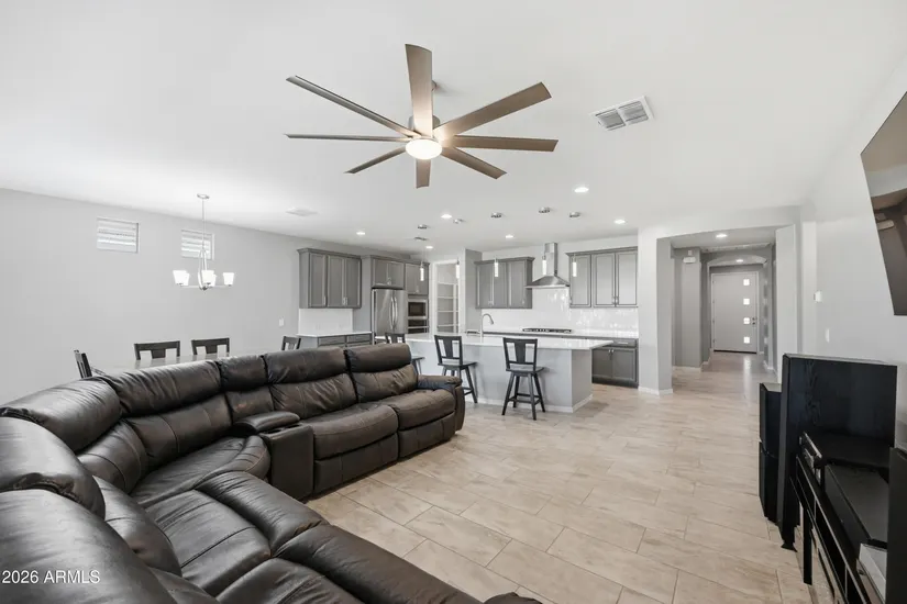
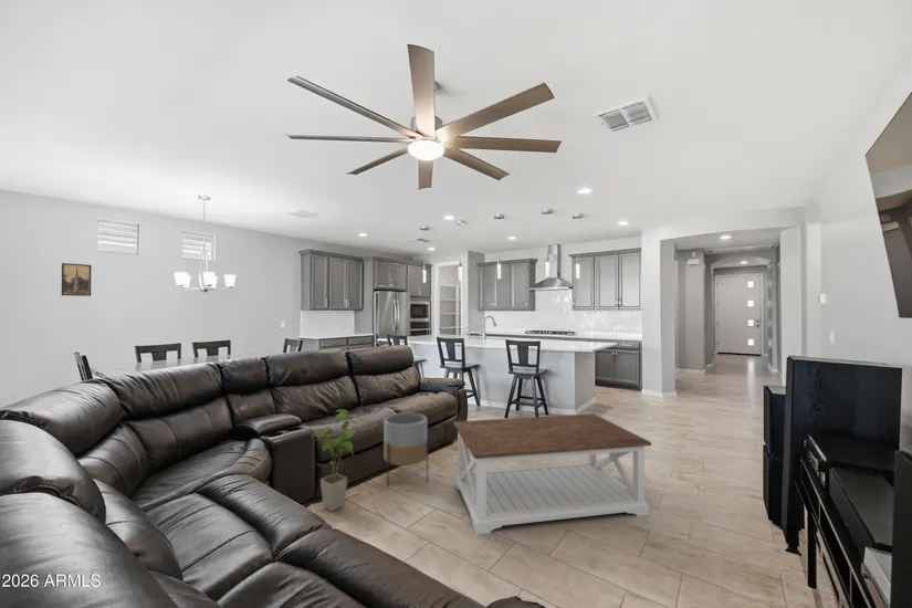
+ planter [382,412,429,488]
+ house plant [311,408,365,512]
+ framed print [61,262,92,297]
+ coffee table [452,412,652,535]
